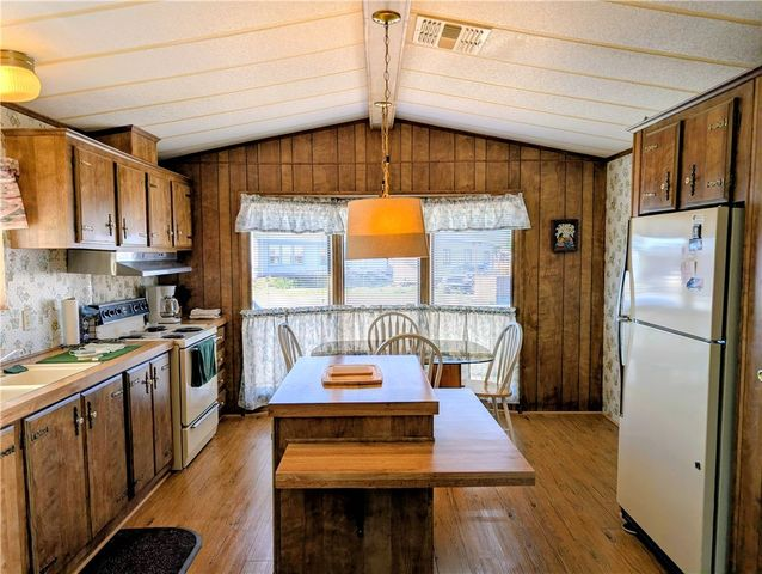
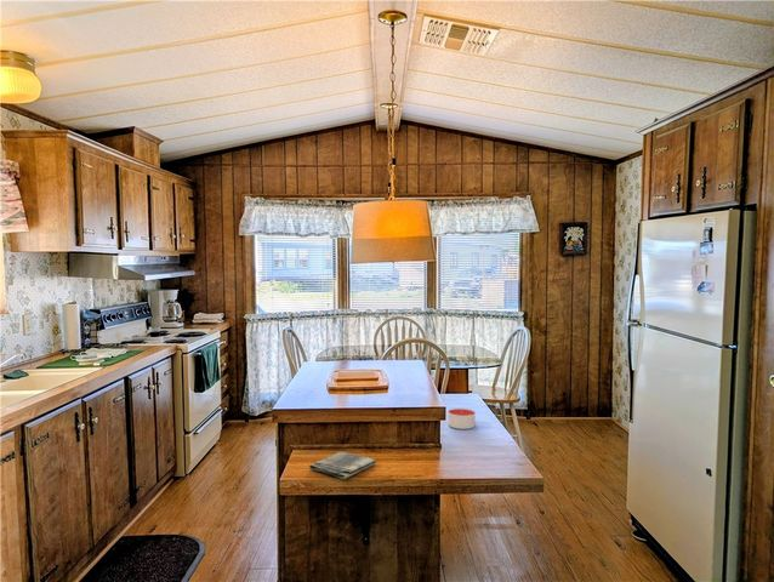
+ dish towel [308,450,377,480]
+ candle [448,407,477,430]
